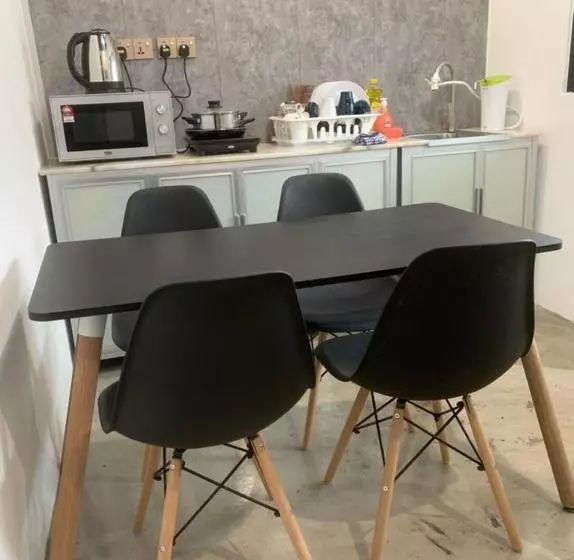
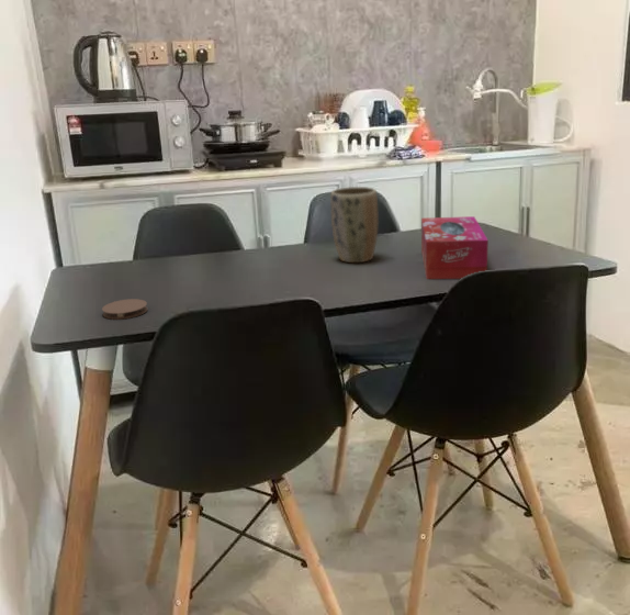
+ plant pot [329,186,380,264]
+ tissue box [420,215,490,280]
+ coaster [101,298,148,321]
